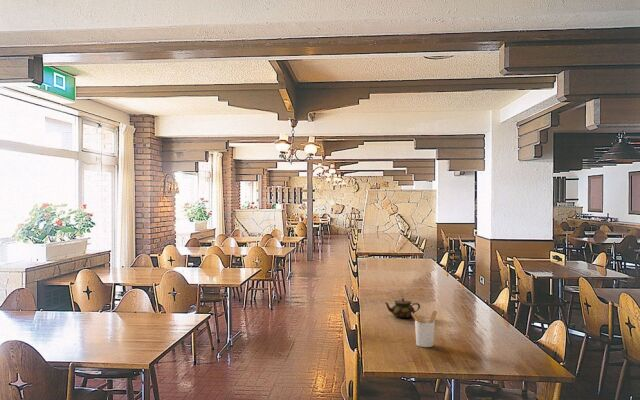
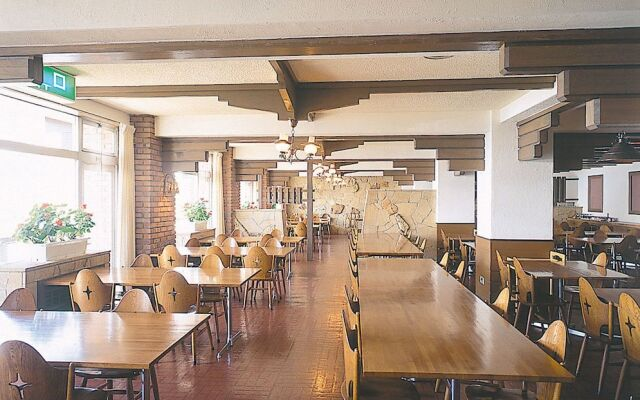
- teapot [384,297,421,319]
- utensil holder [411,310,438,348]
